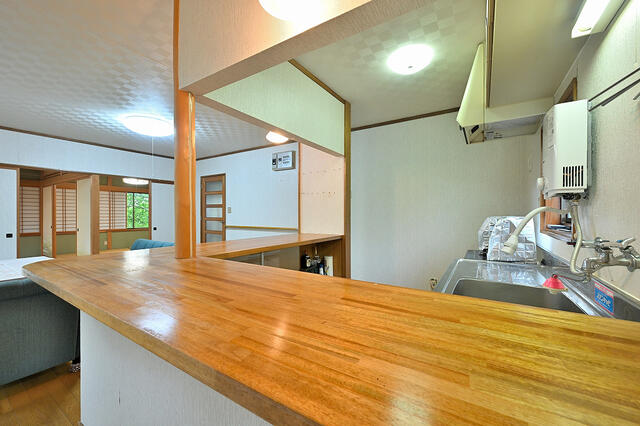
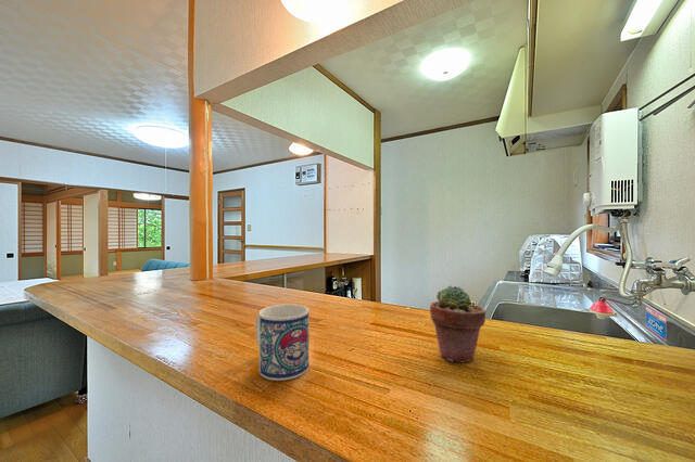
+ mug [254,303,311,382]
+ potted succulent [429,284,486,363]
